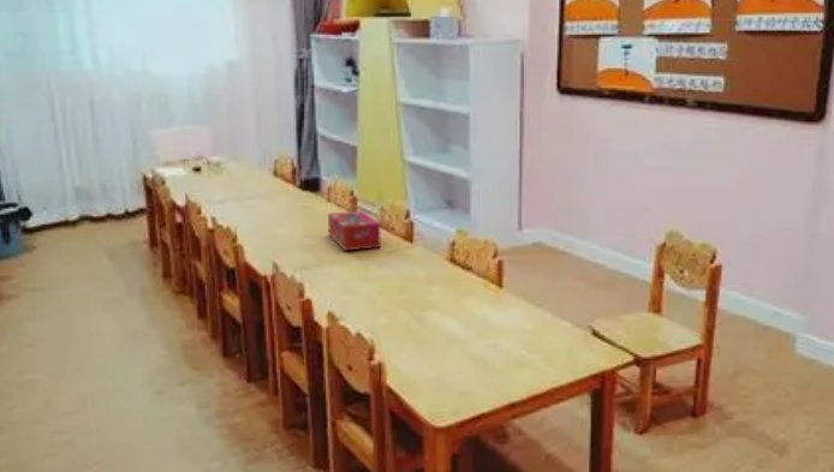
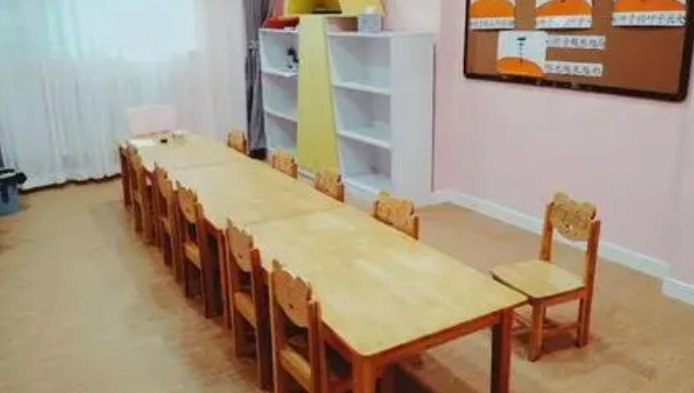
- tissue box [327,210,382,252]
